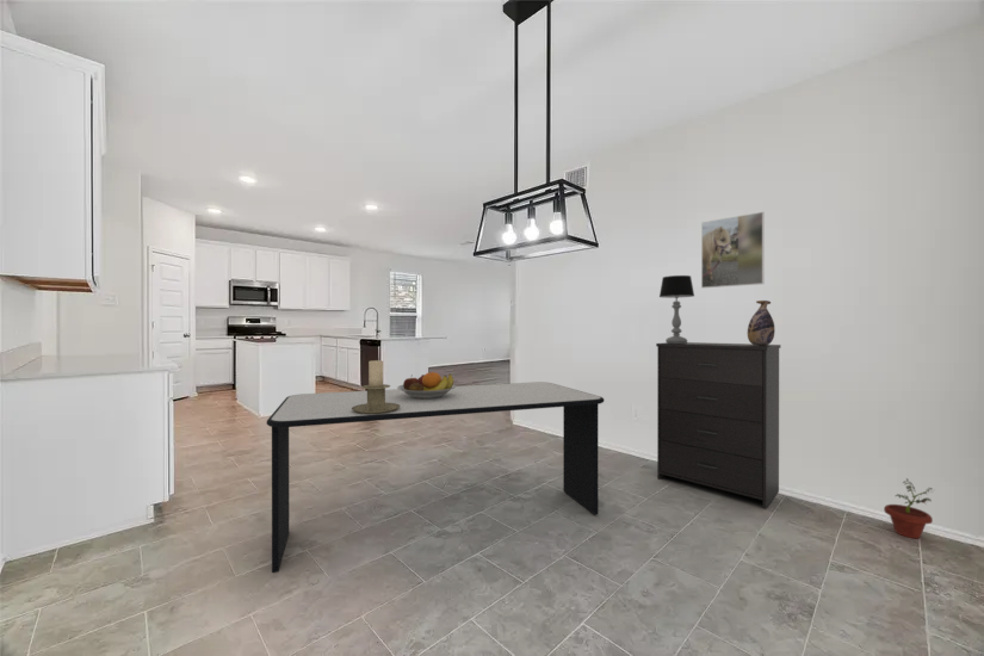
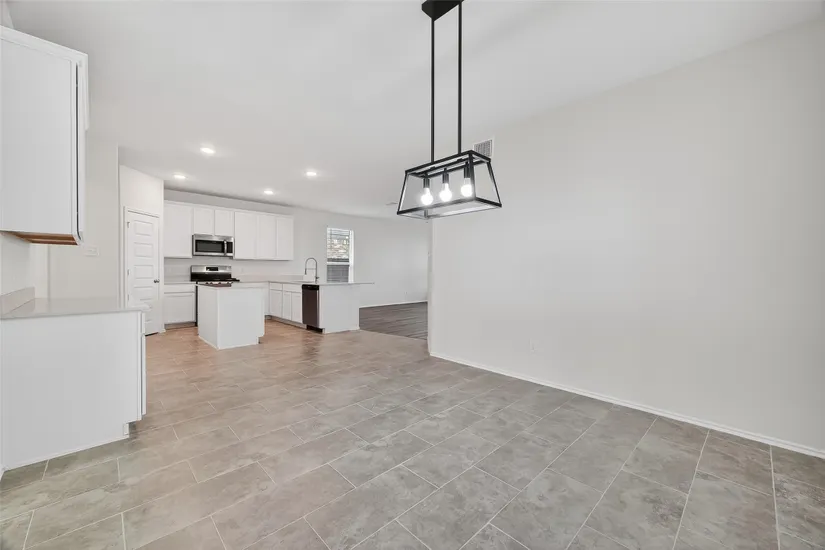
- dresser [655,341,782,509]
- potted plant [883,477,934,539]
- candle holder [352,359,401,414]
- vase [747,299,776,346]
- fruit bowl [396,371,457,398]
- dining table [266,380,605,574]
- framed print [700,211,766,289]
- table lamp [658,274,695,344]
